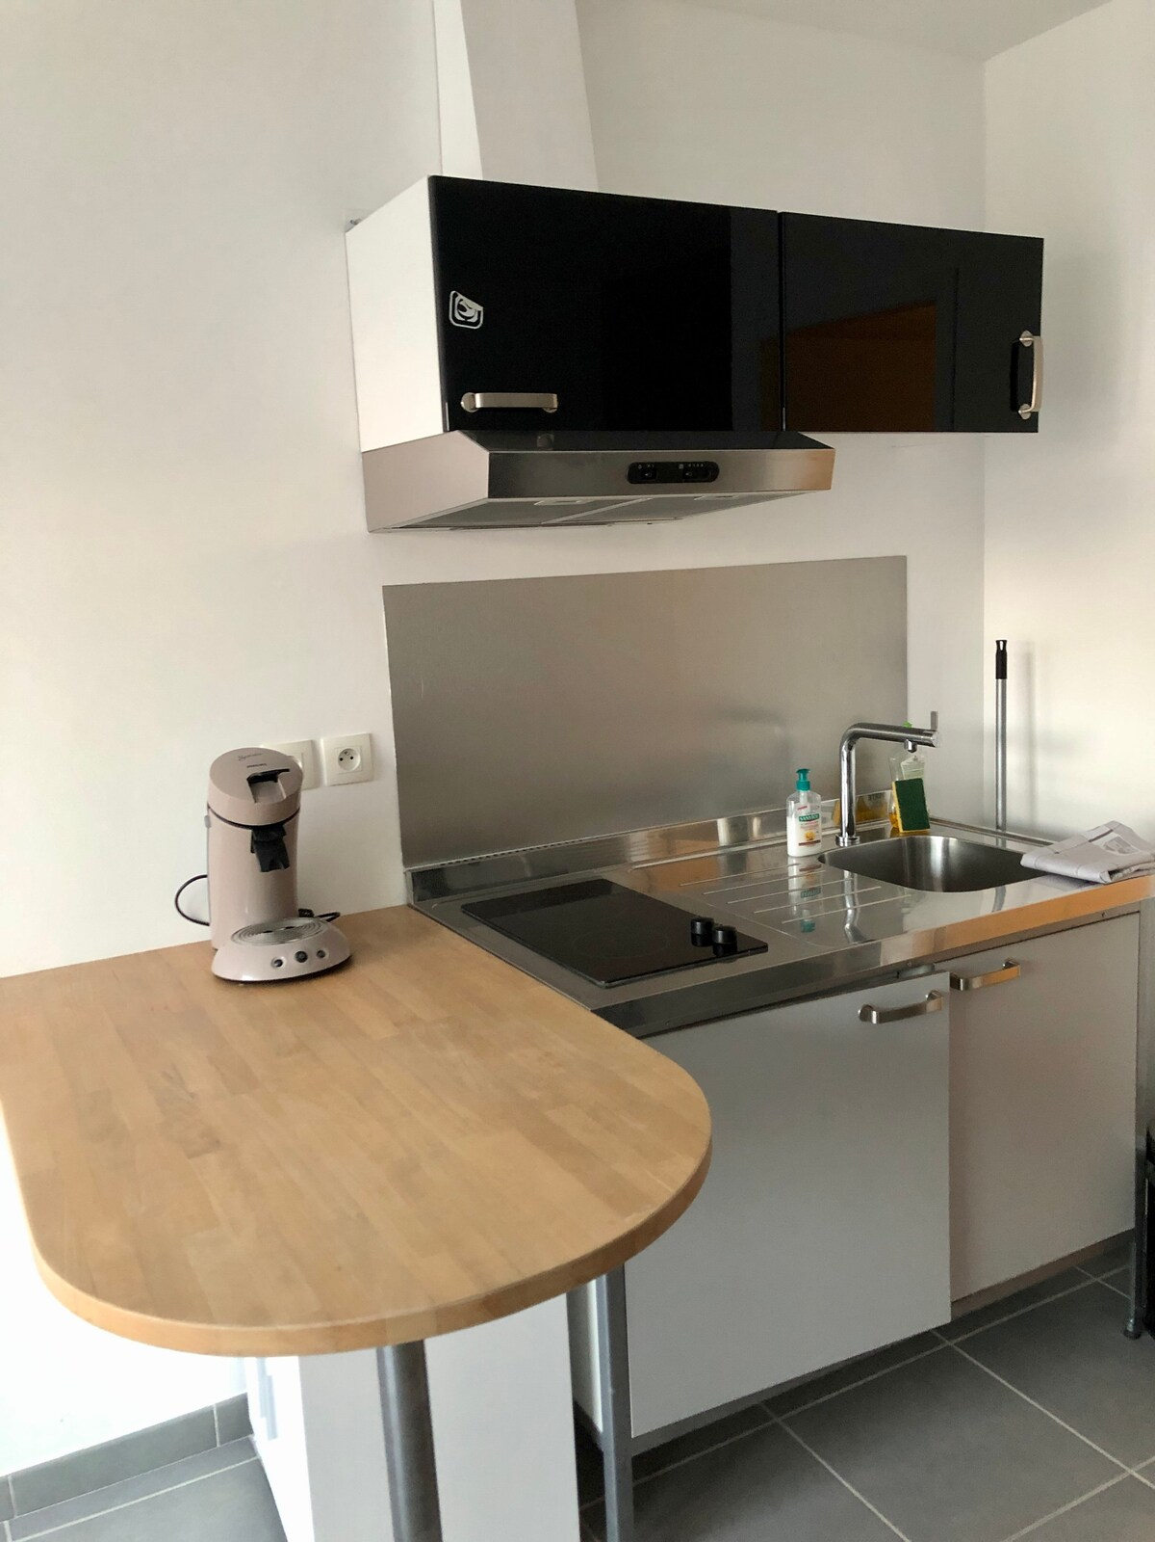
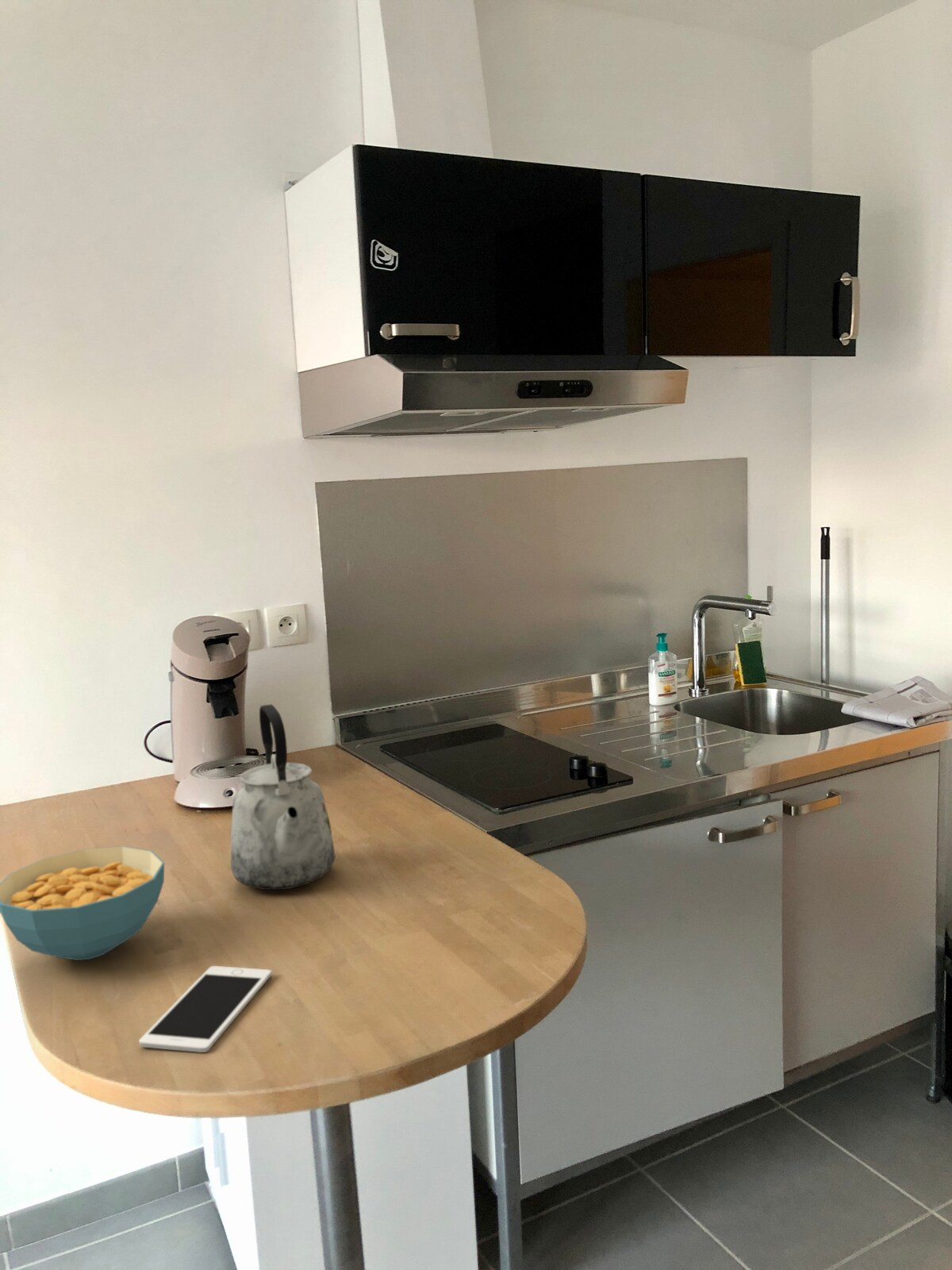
+ cell phone [138,965,273,1053]
+ cereal bowl [0,845,165,961]
+ kettle [230,703,336,891]
